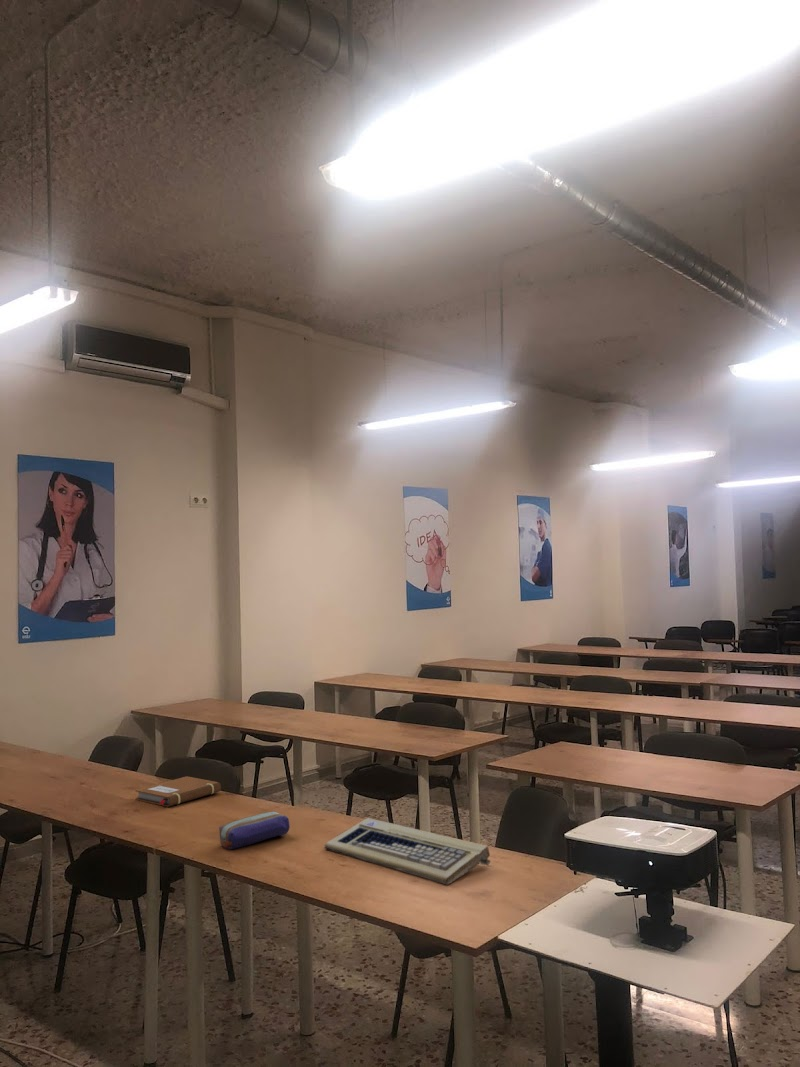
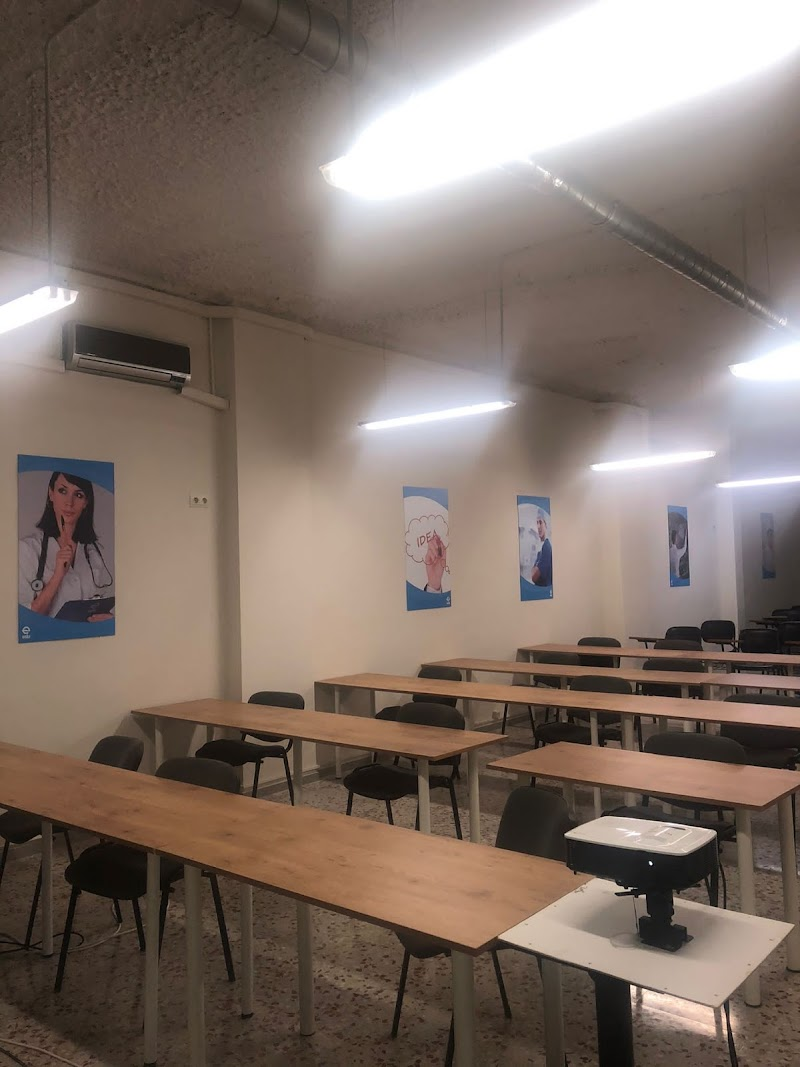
- computer keyboard [323,817,491,886]
- notebook [134,775,222,808]
- pencil case [218,810,290,850]
